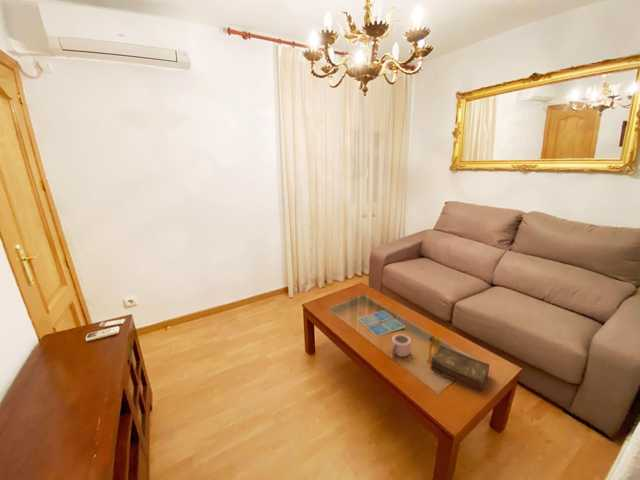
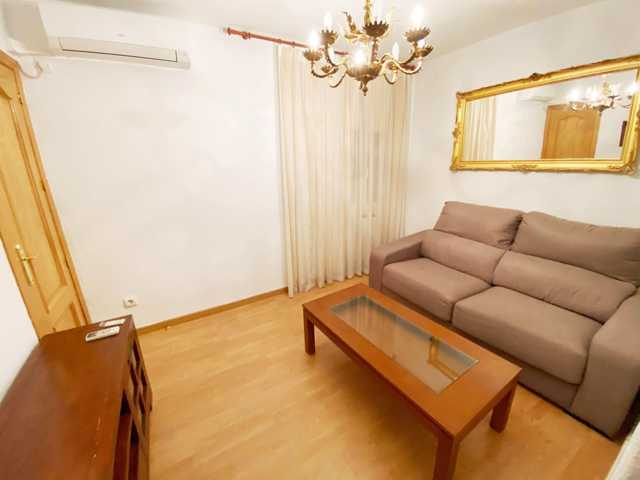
- drink coaster [356,310,406,337]
- book [429,344,491,392]
- mug [391,333,412,358]
